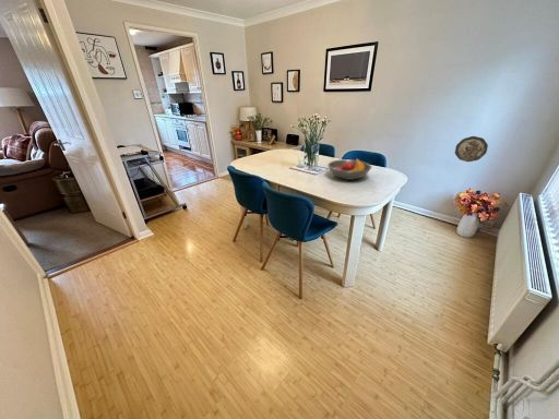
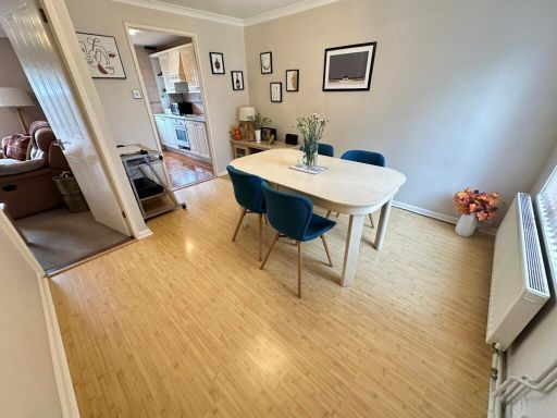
- fruit bowl [326,157,372,181]
- decorative plate [454,135,489,163]
